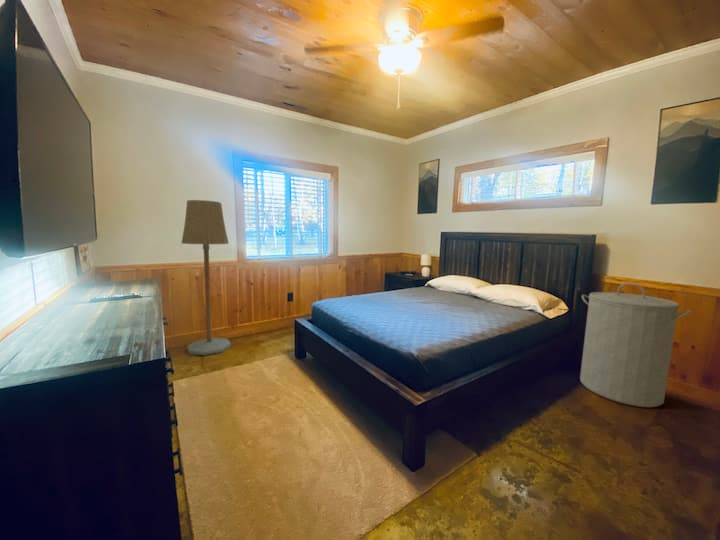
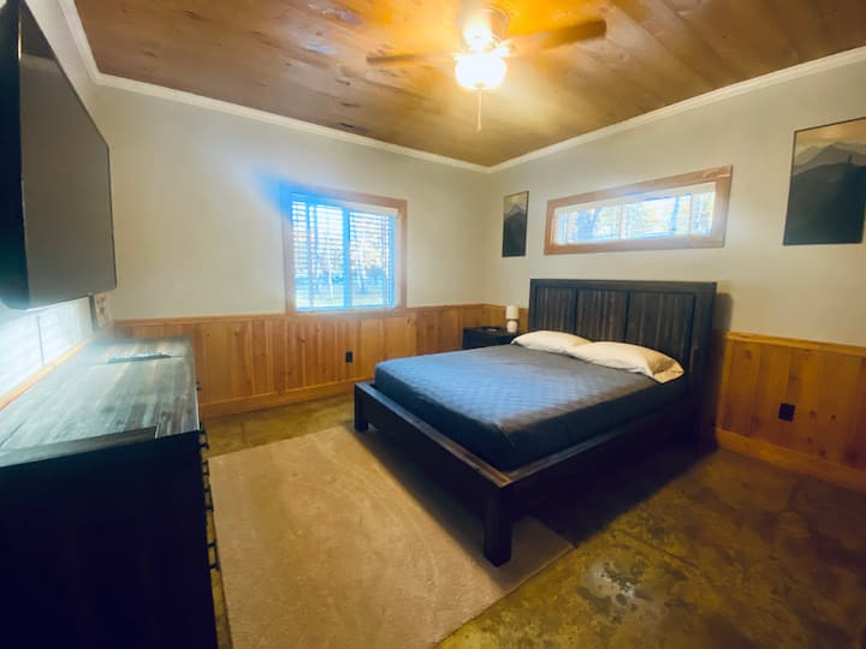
- floor lamp [181,199,232,356]
- laundry hamper [579,281,693,408]
